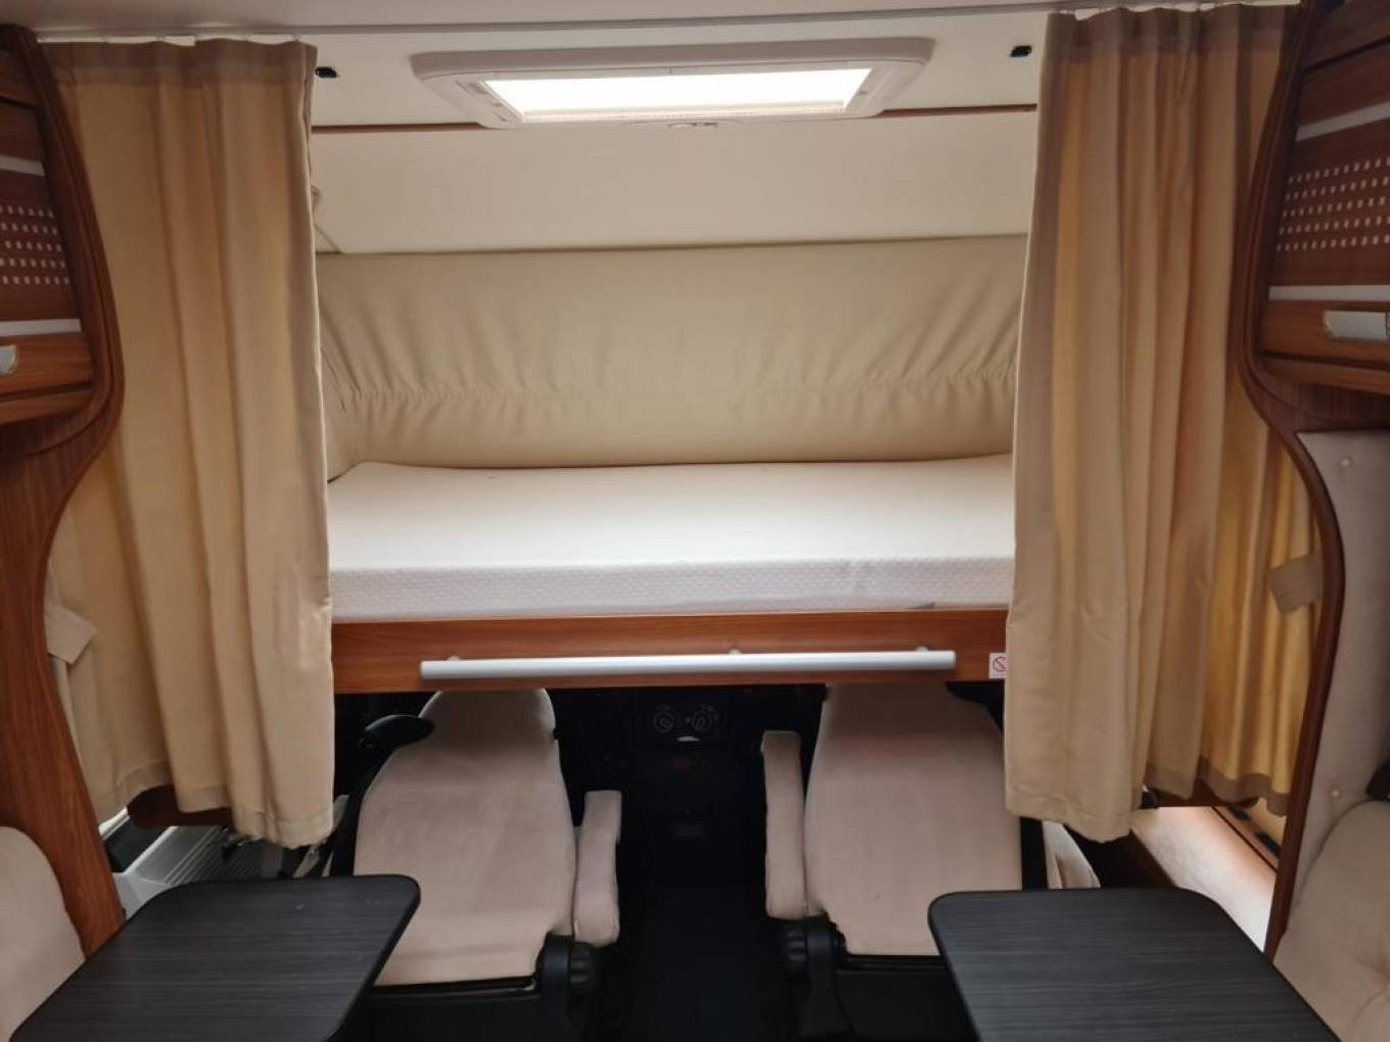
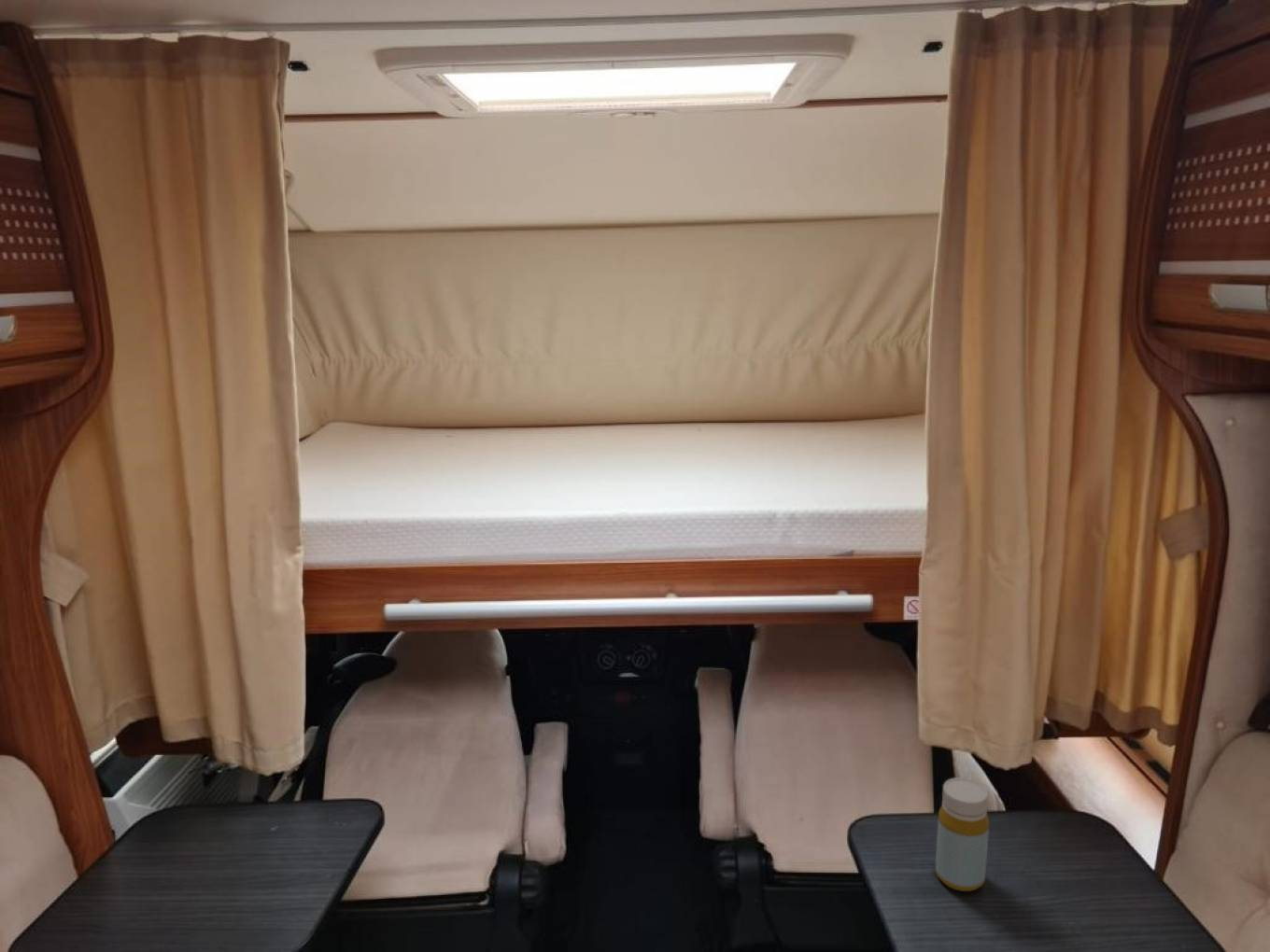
+ bottle [935,777,990,892]
